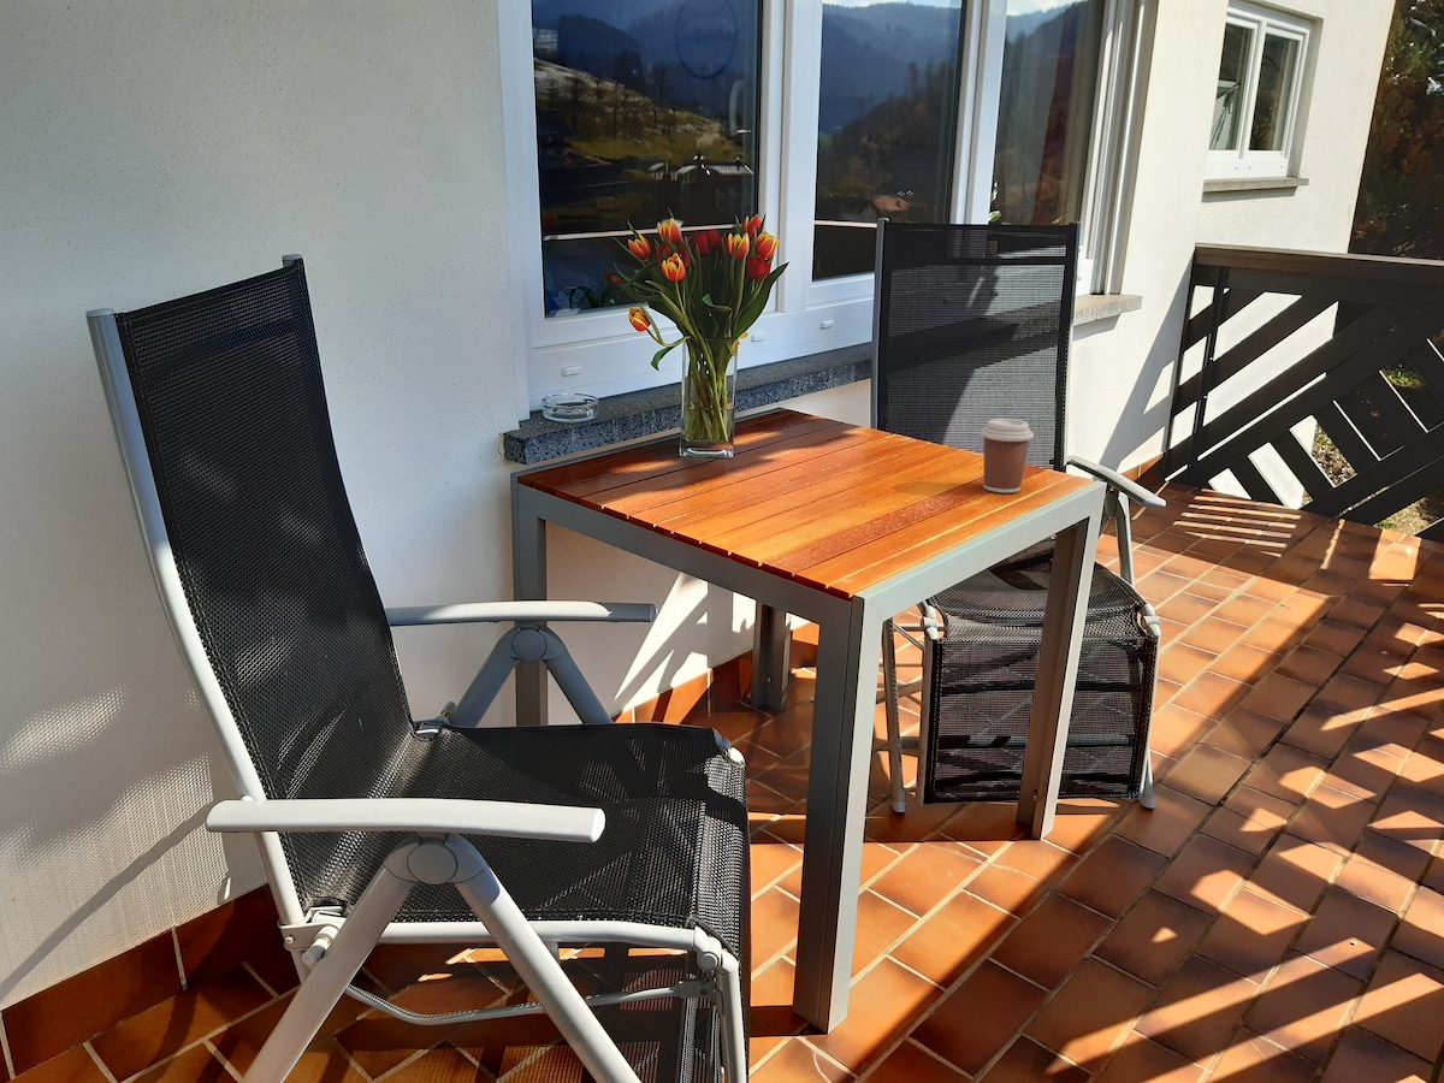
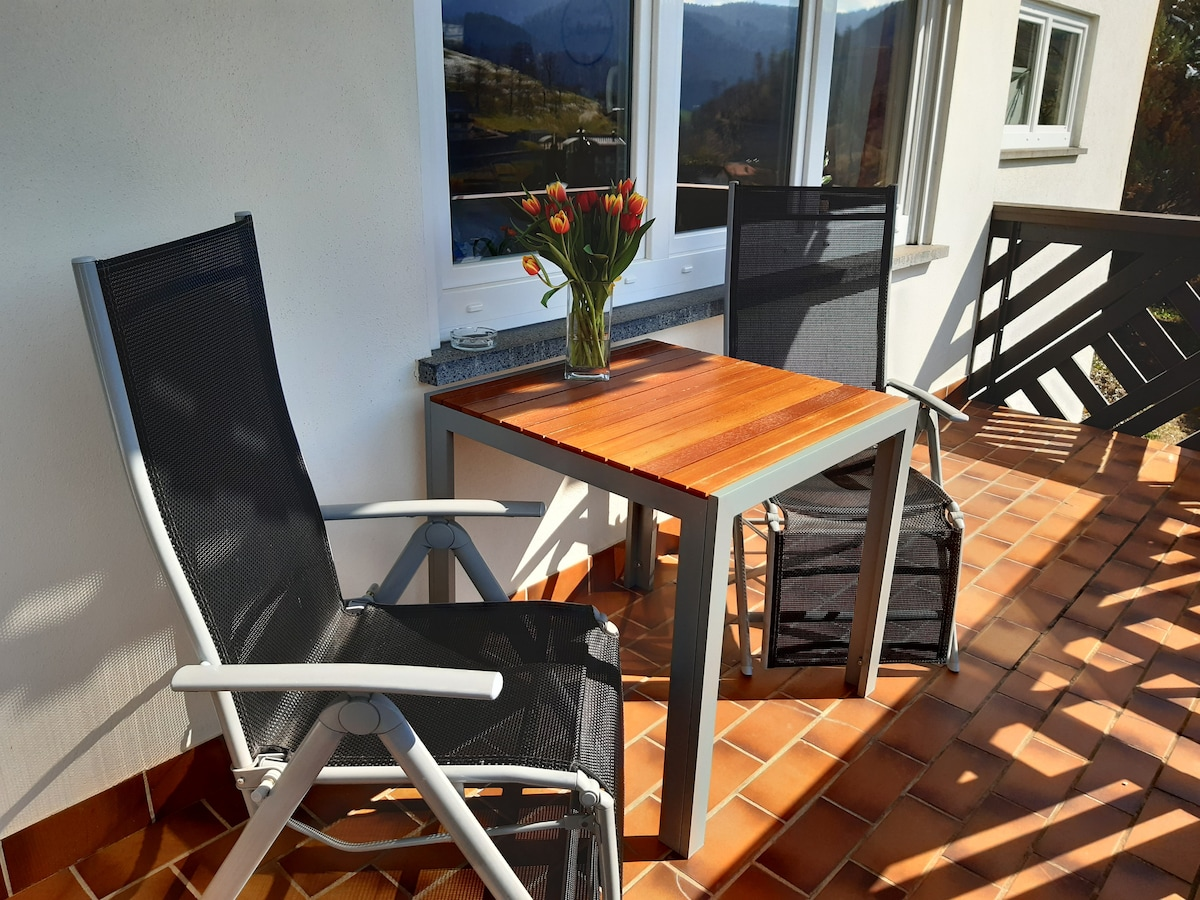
- coffee cup [980,418,1035,495]
